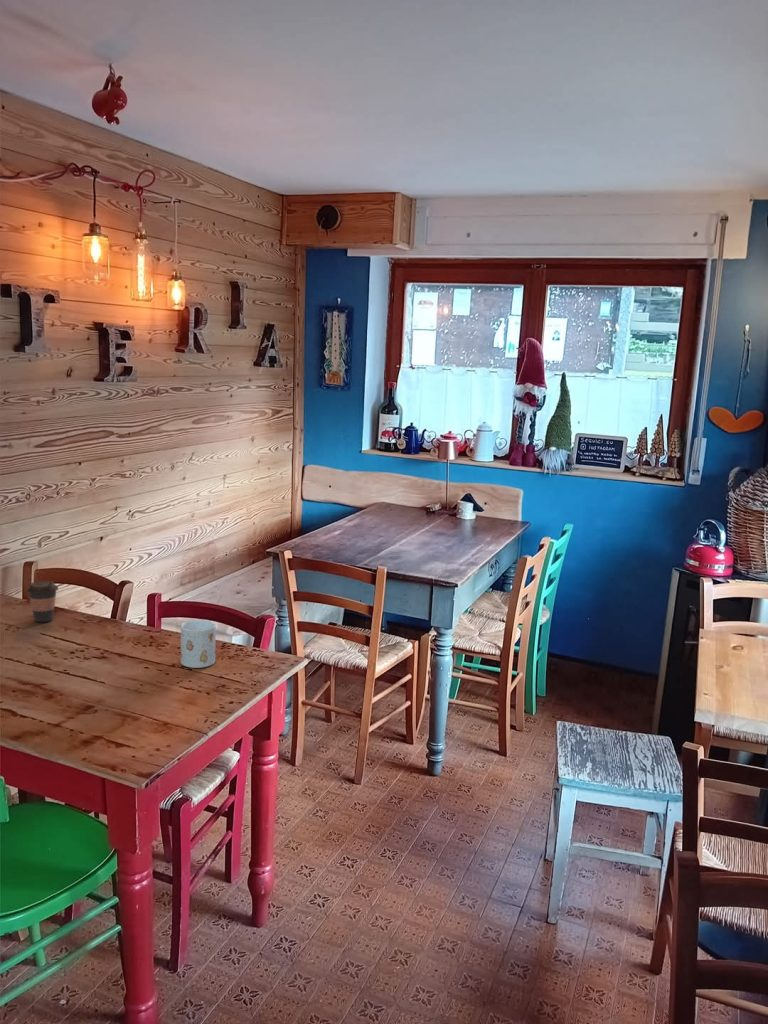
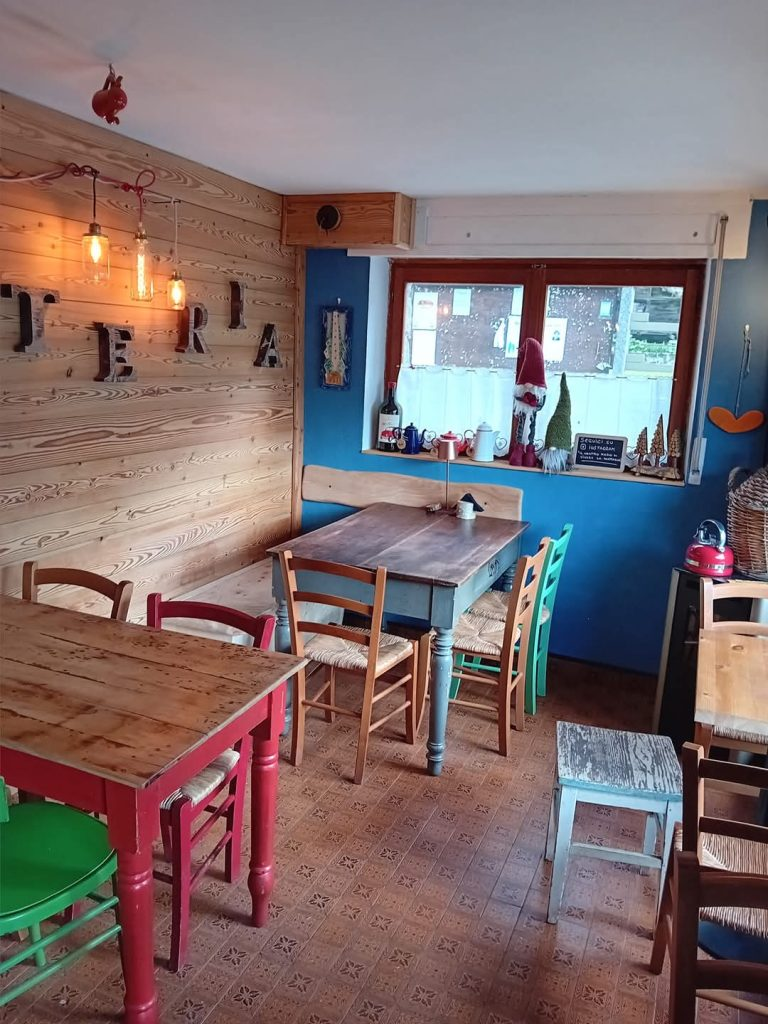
- mug [180,619,217,669]
- coffee cup [26,580,59,623]
